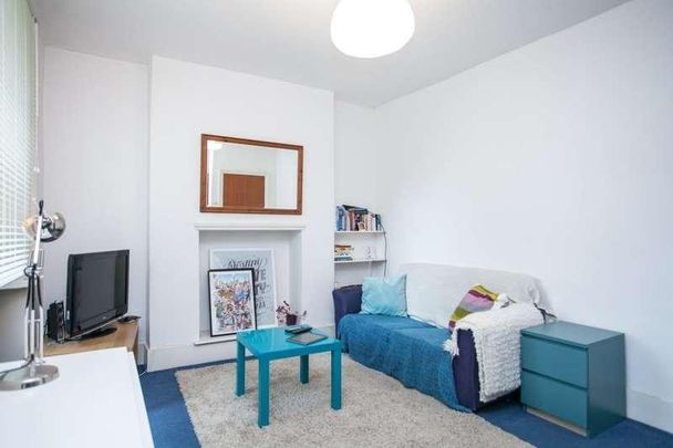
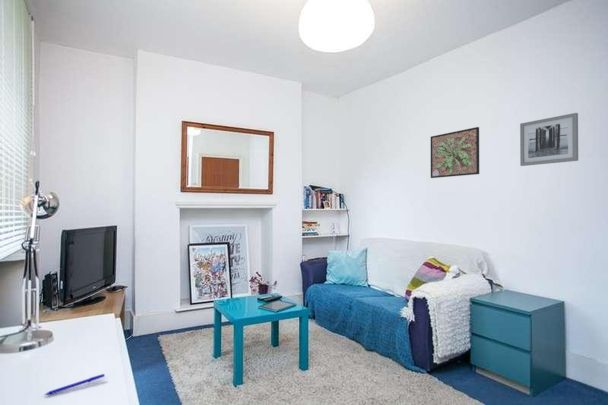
+ pen [43,373,106,396]
+ wall art [519,112,579,167]
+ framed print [430,126,480,179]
